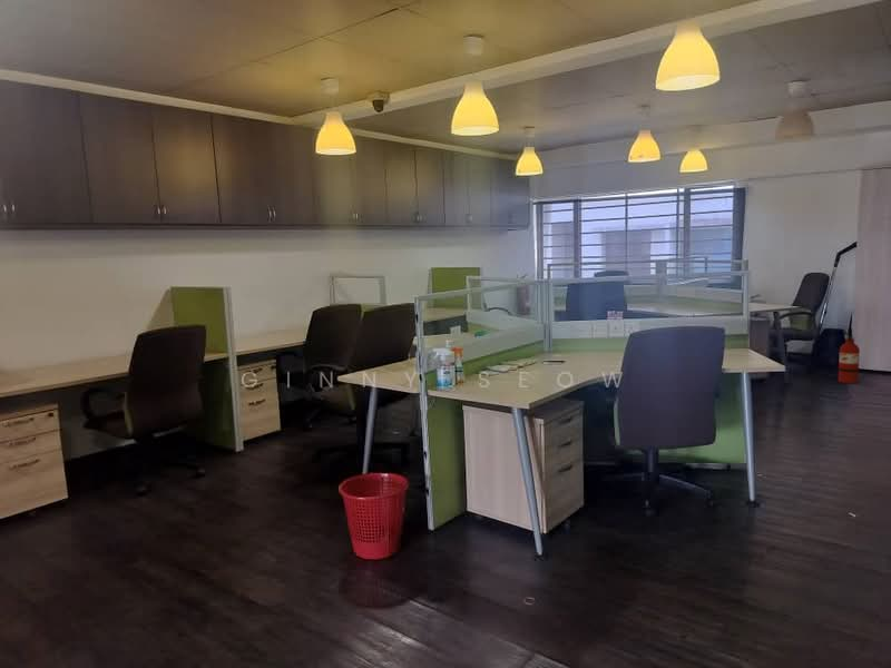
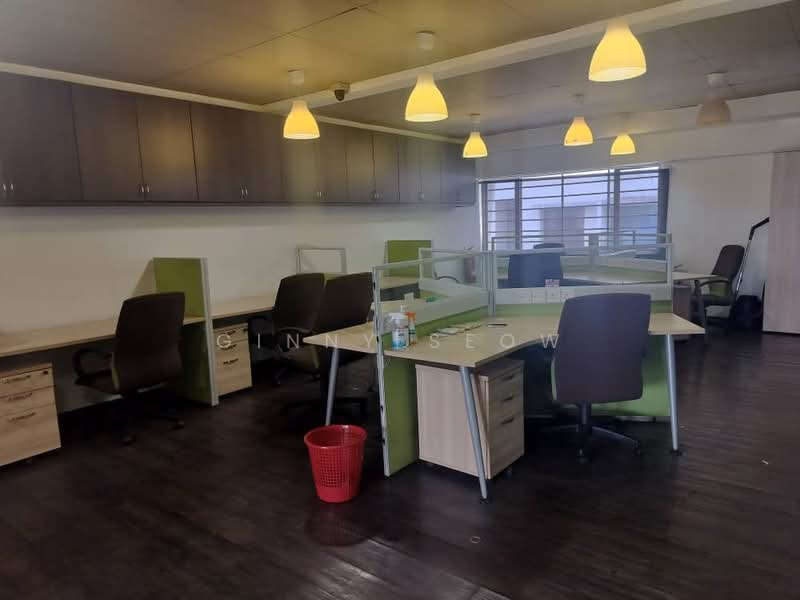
- fire extinguisher [836,327,861,384]
